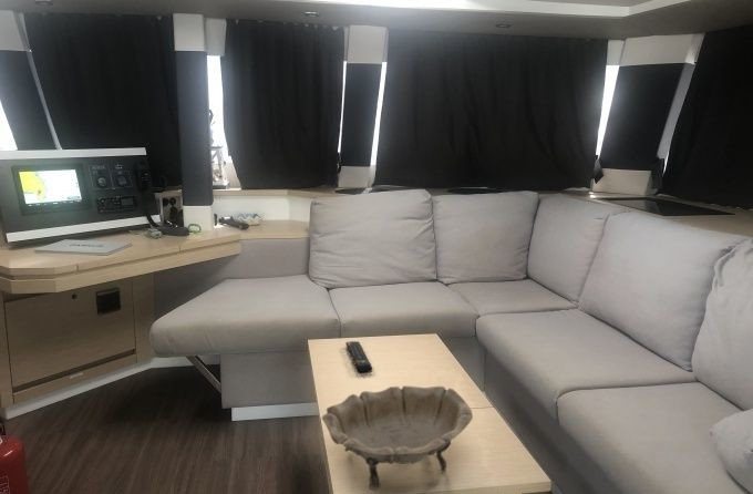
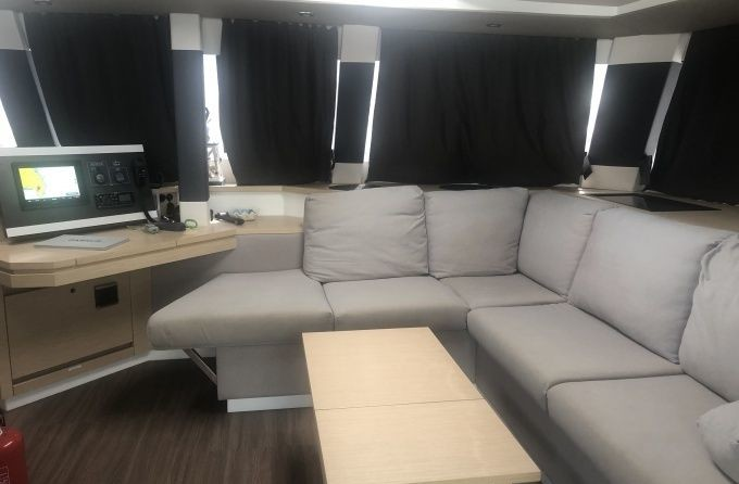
- decorative bowl [321,384,474,491]
- remote control [344,340,374,373]
